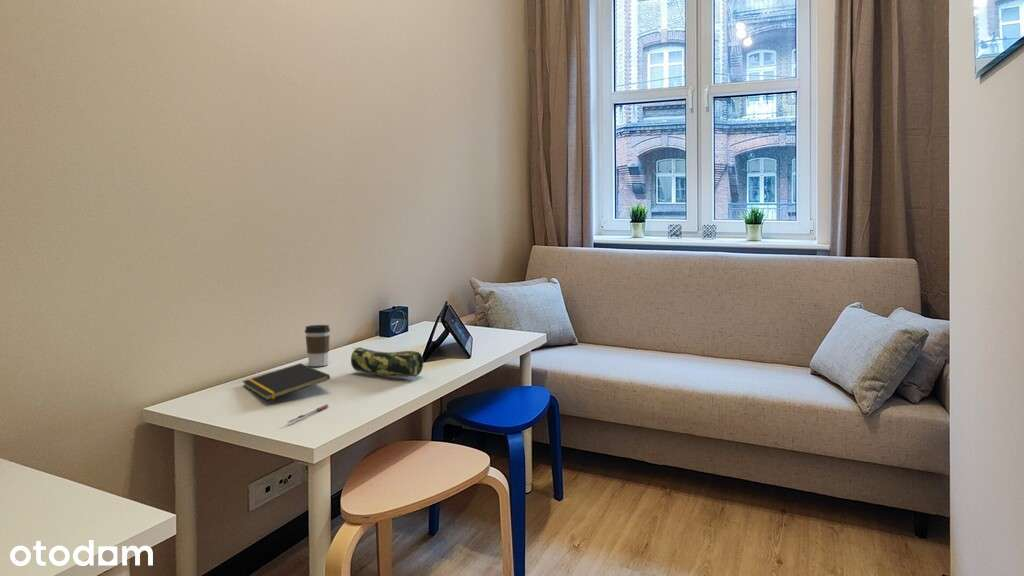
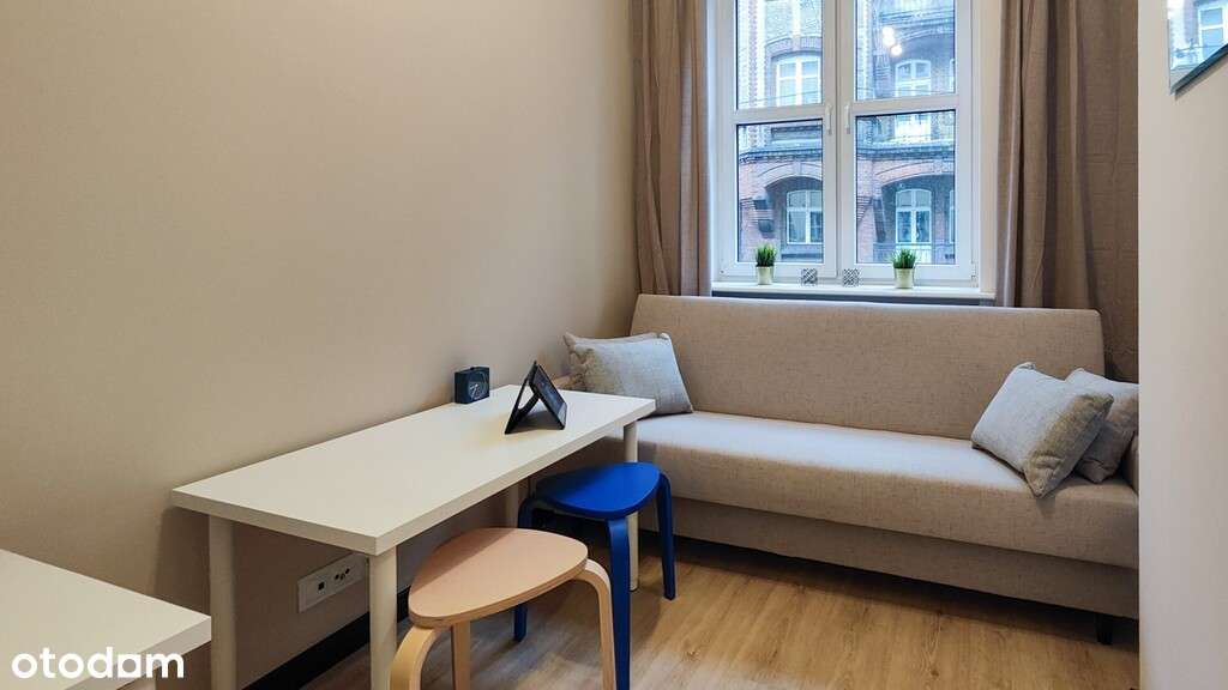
- pen [286,404,329,424]
- notepad [241,362,331,401]
- pencil case [350,346,424,378]
- coffee cup [304,324,331,367]
